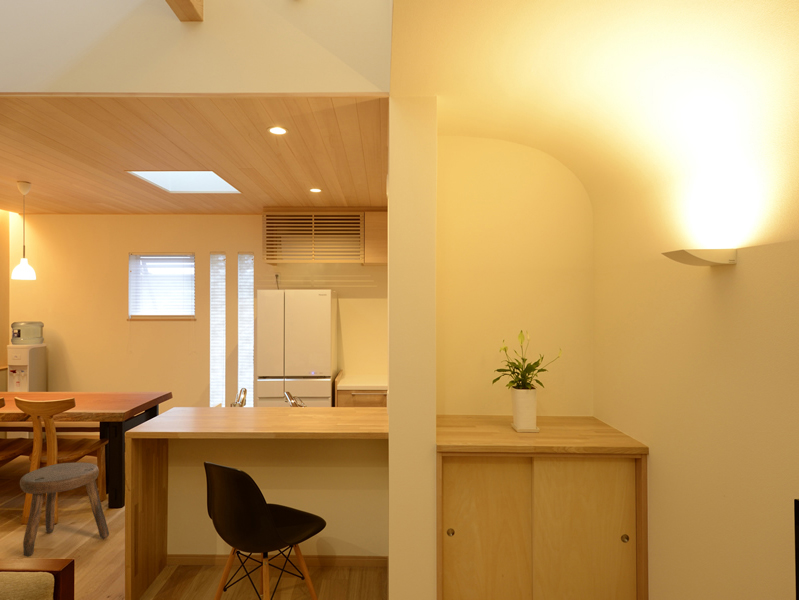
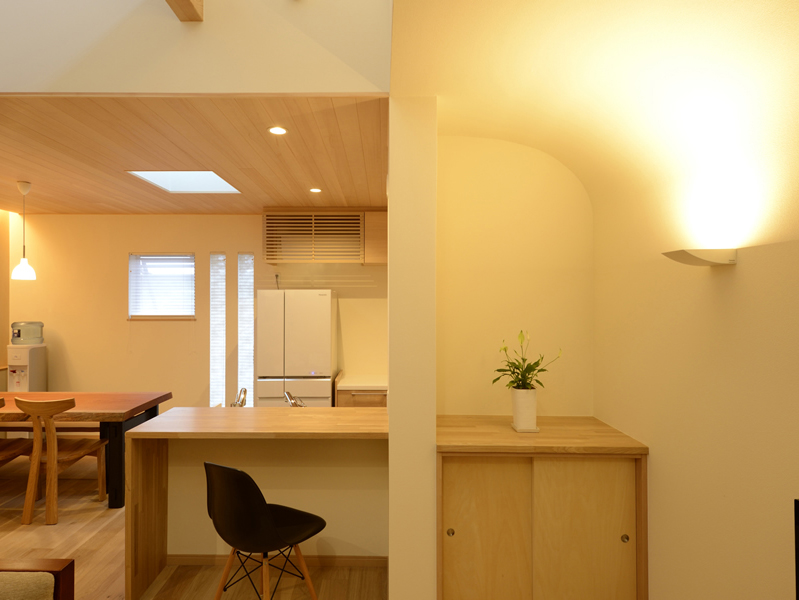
- stool [19,462,110,558]
